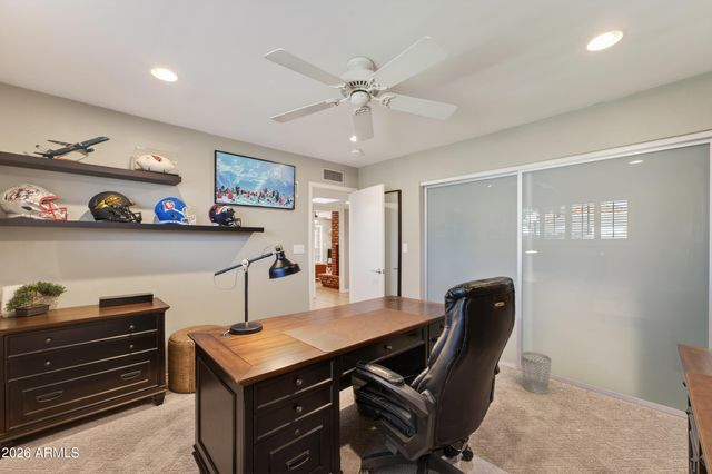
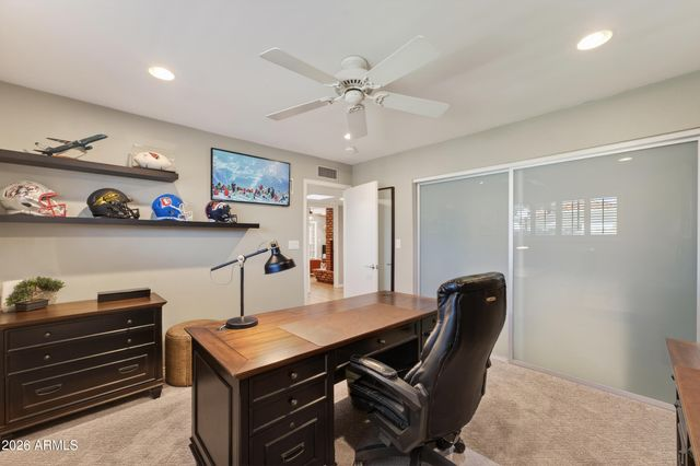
- wastebasket [520,350,552,395]
